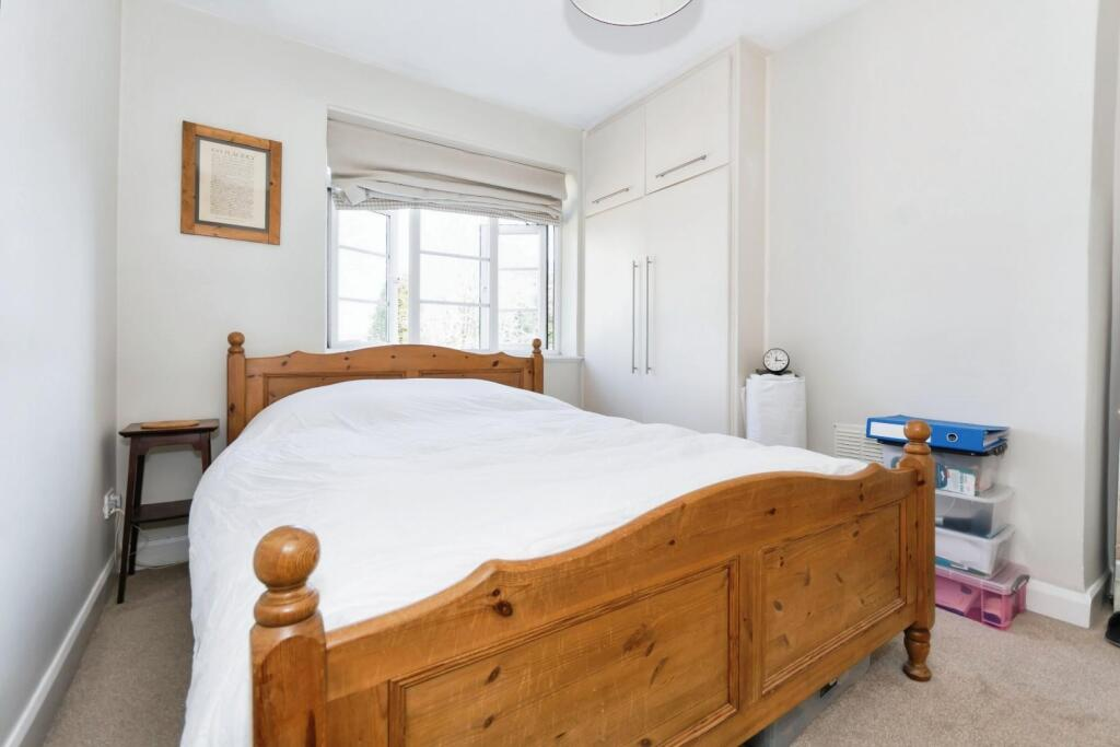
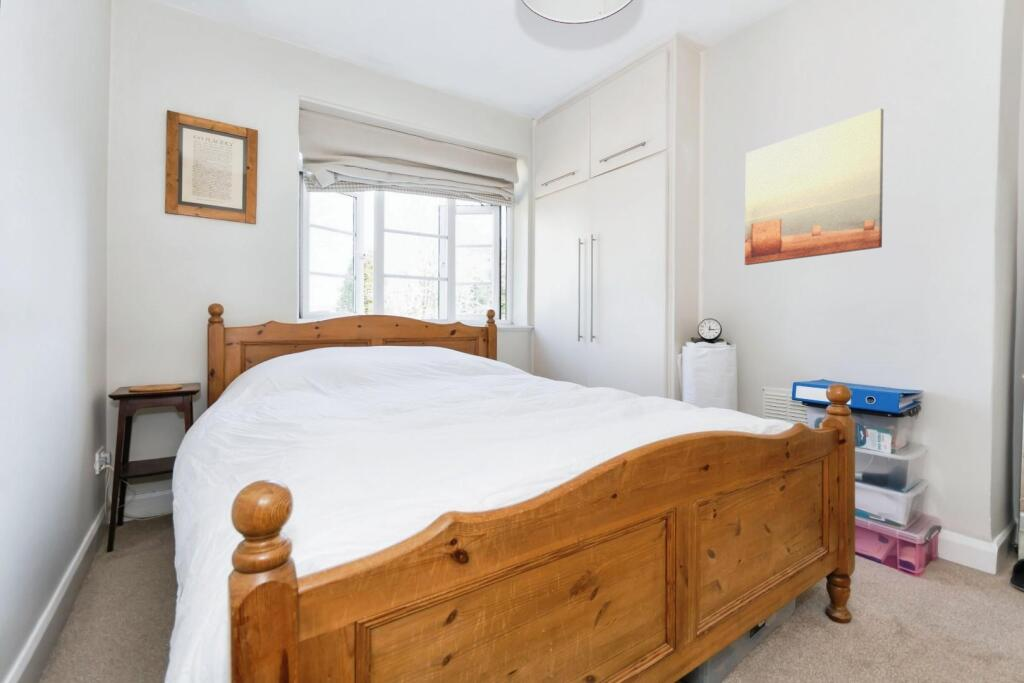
+ wall art [744,107,885,266]
